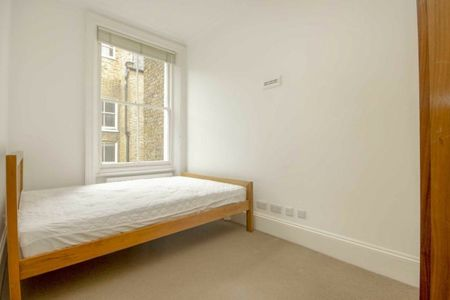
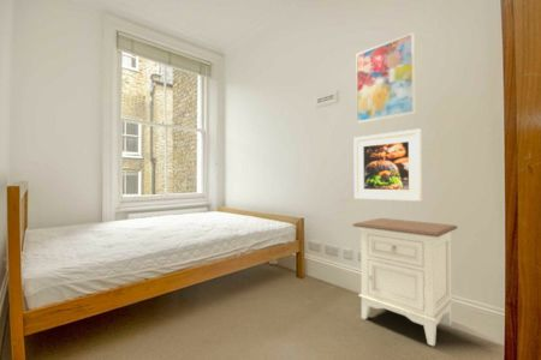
+ wall art [355,31,417,125]
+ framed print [353,127,423,203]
+ nightstand [351,217,459,347]
